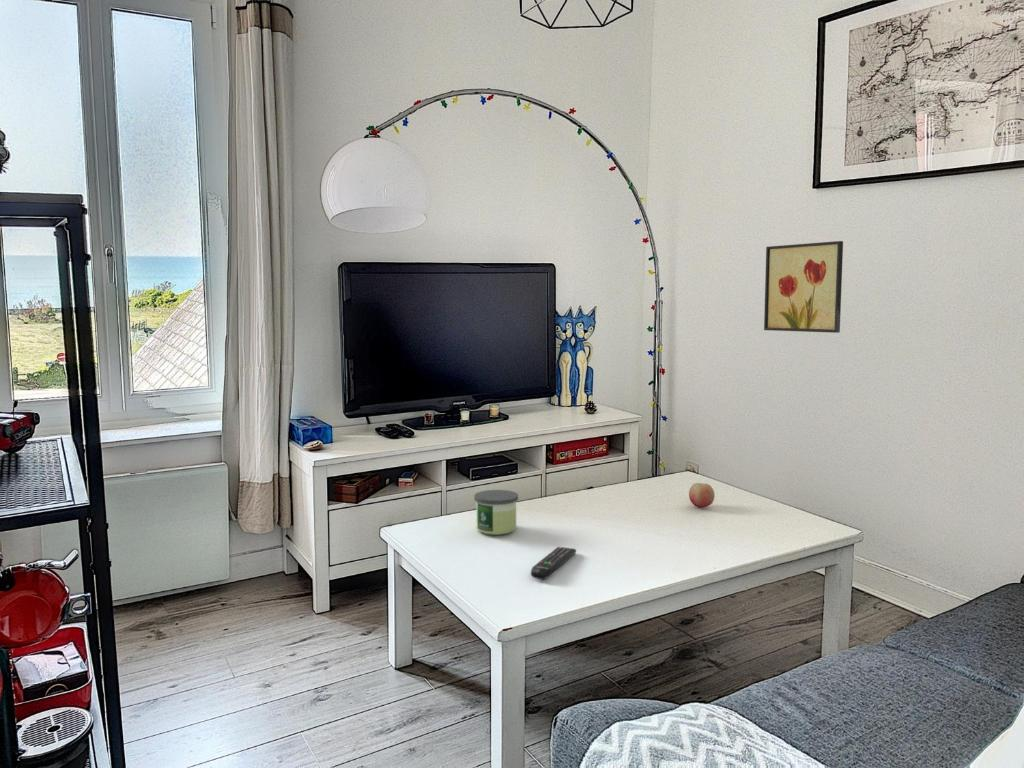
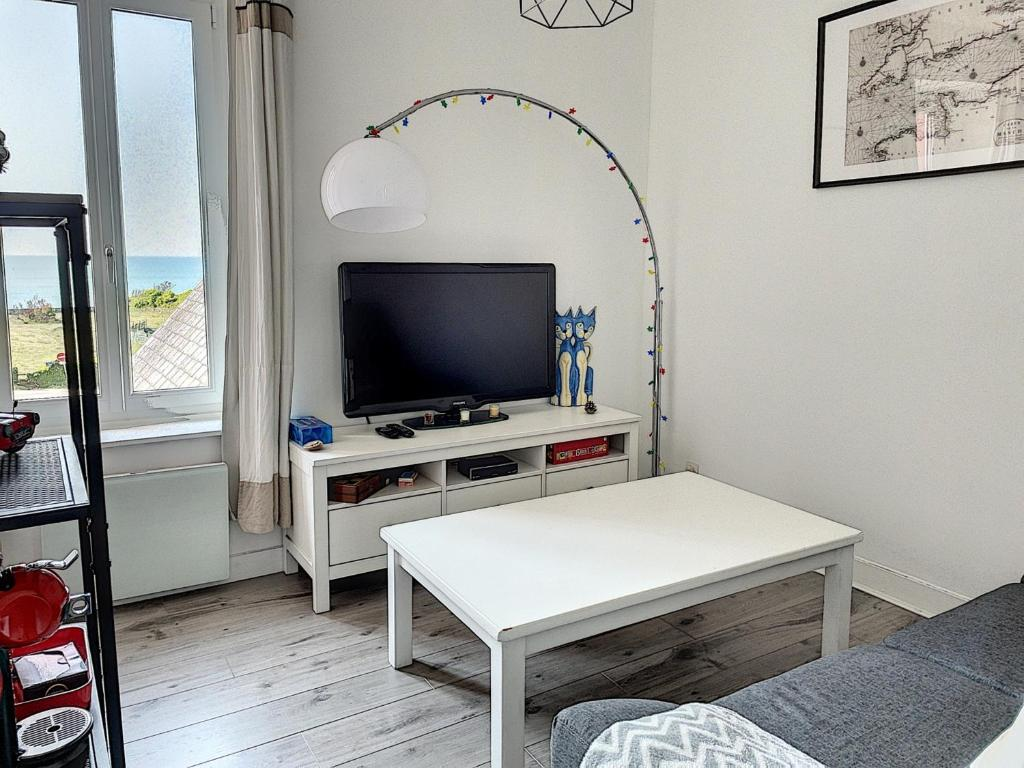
- remote control [530,546,577,580]
- fruit [688,482,716,509]
- candle [473,489,519,536]
- wall art [763,240,844,334]
